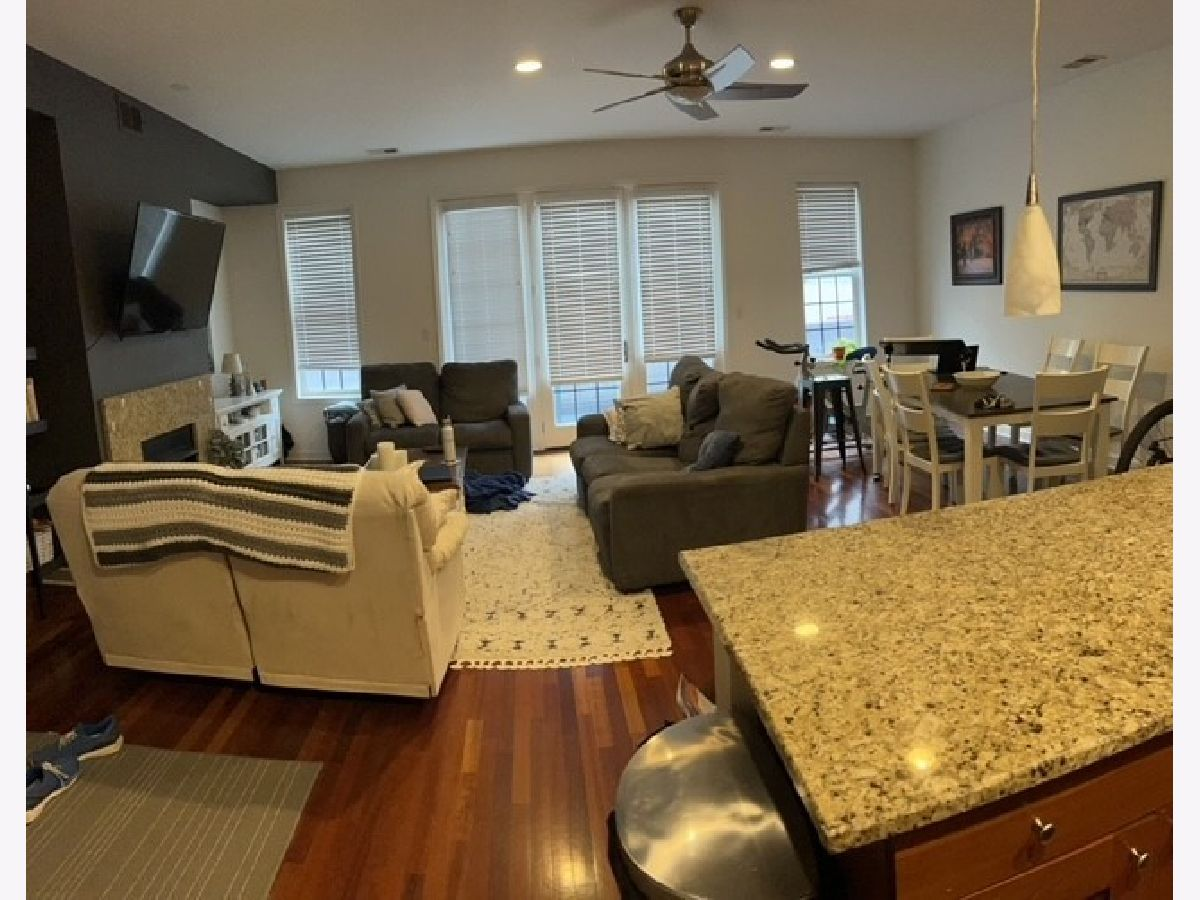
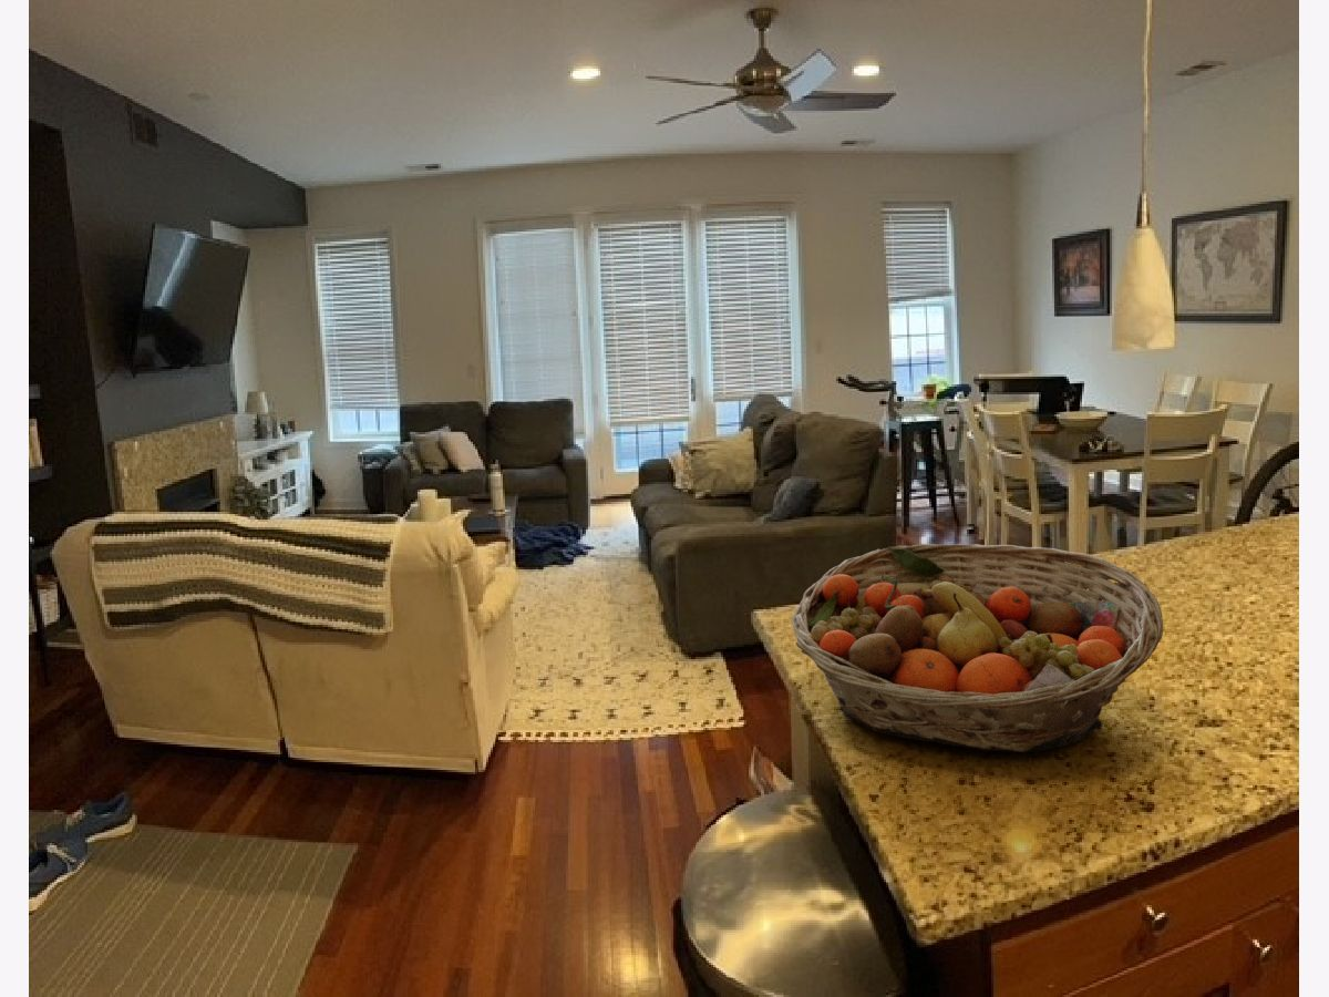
+ fruit basket [791,543,1164,753]
